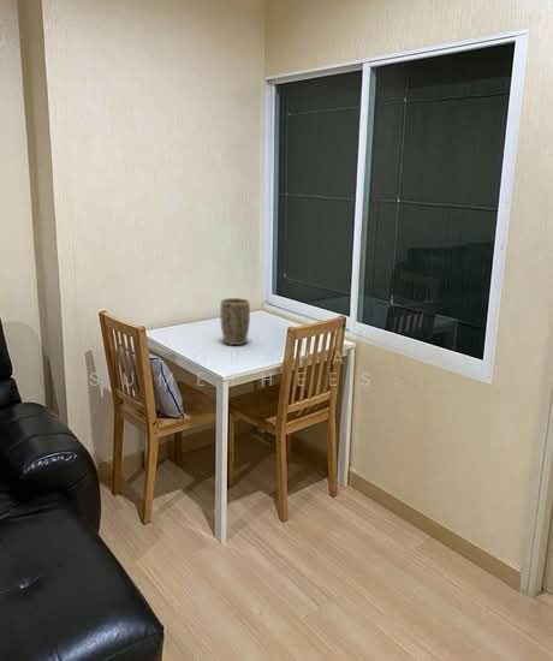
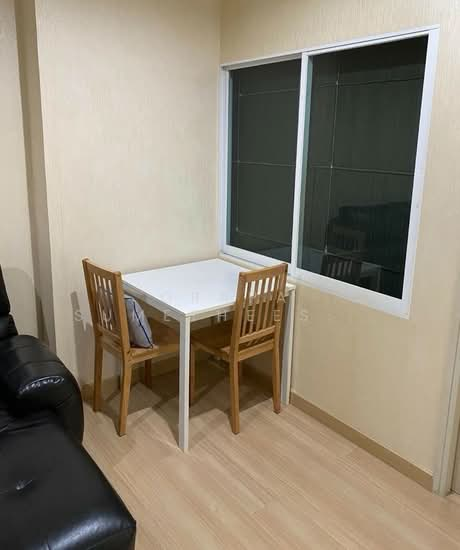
- plant pot [219,297,251,346]
